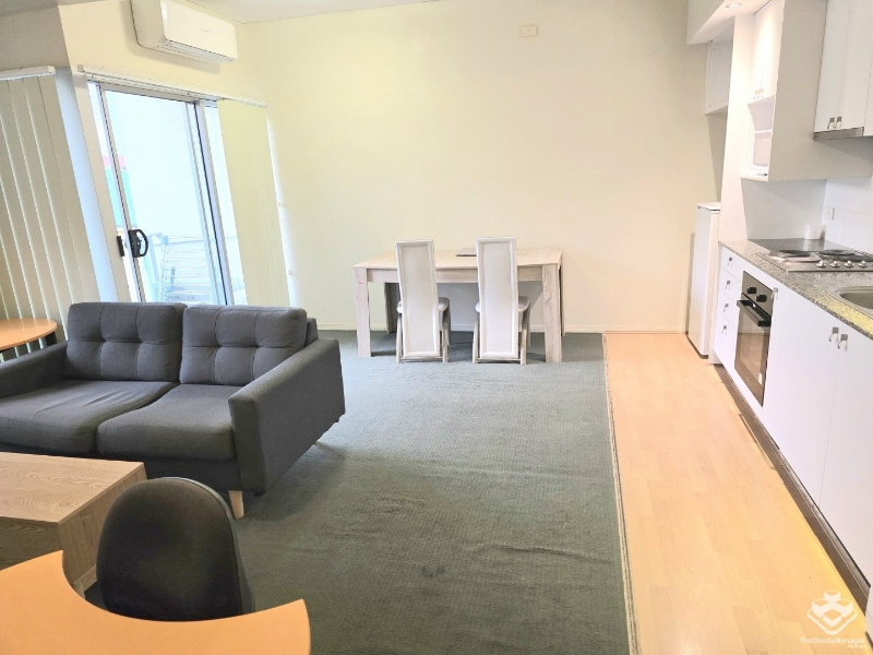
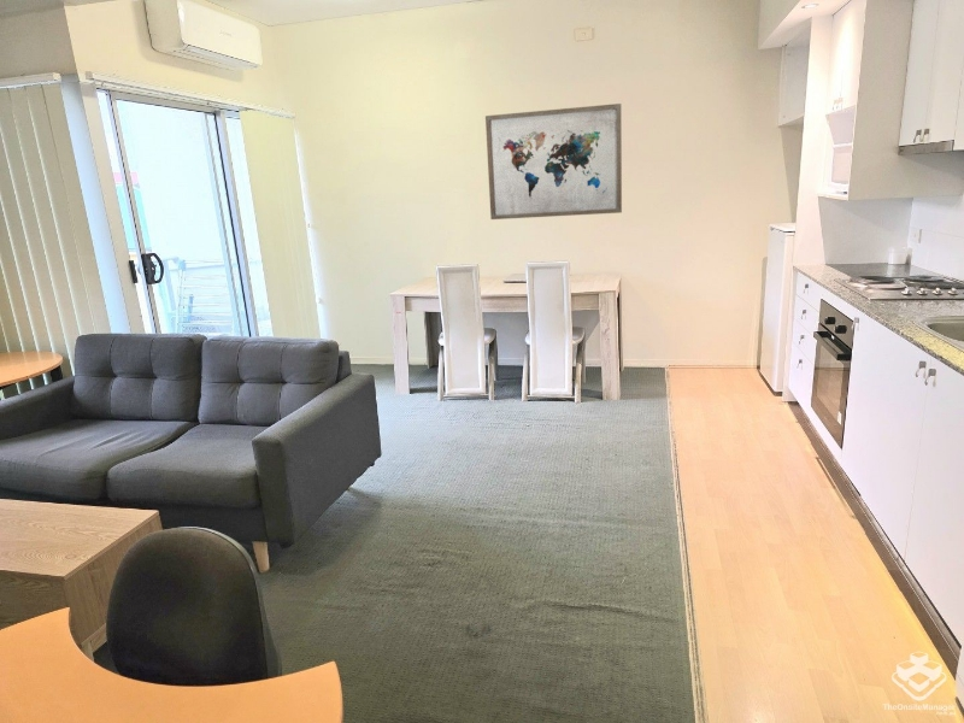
+ wall art [484,102,623,221]
